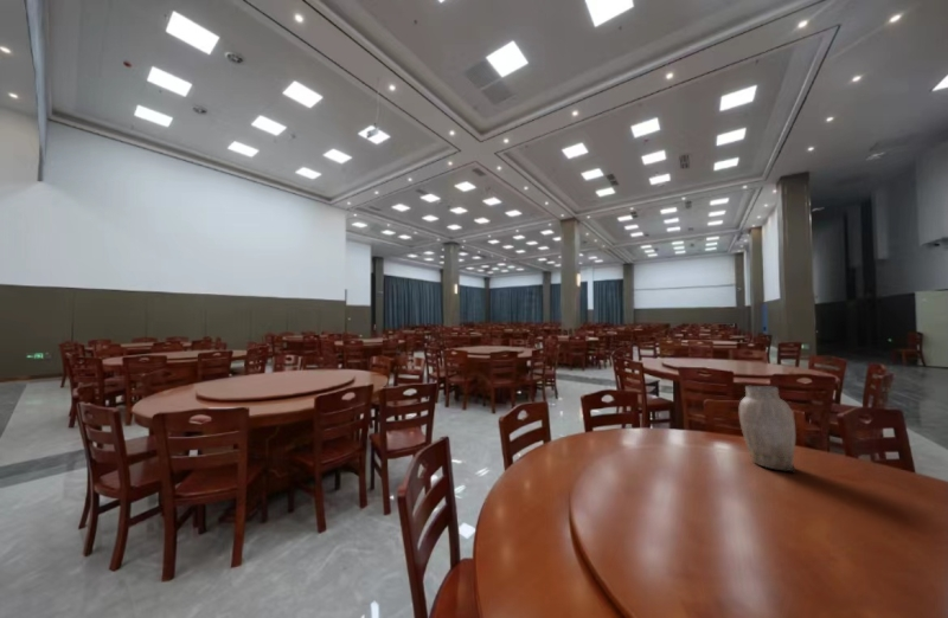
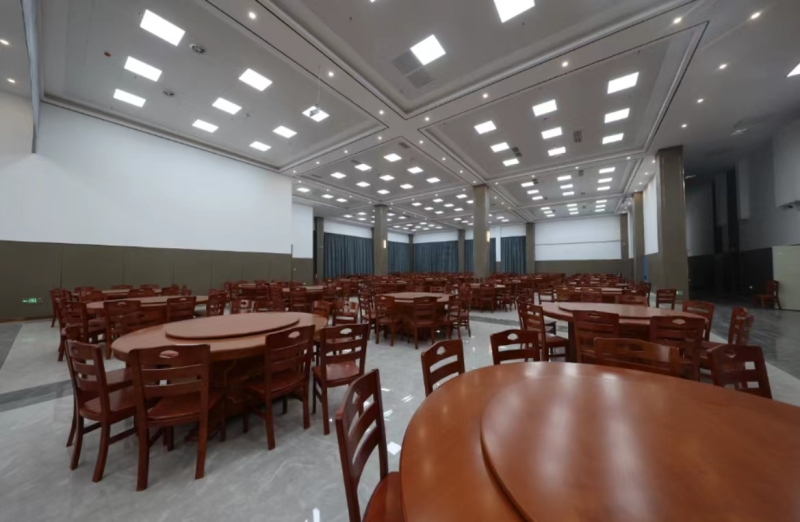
- vase [738,384,796,472]
